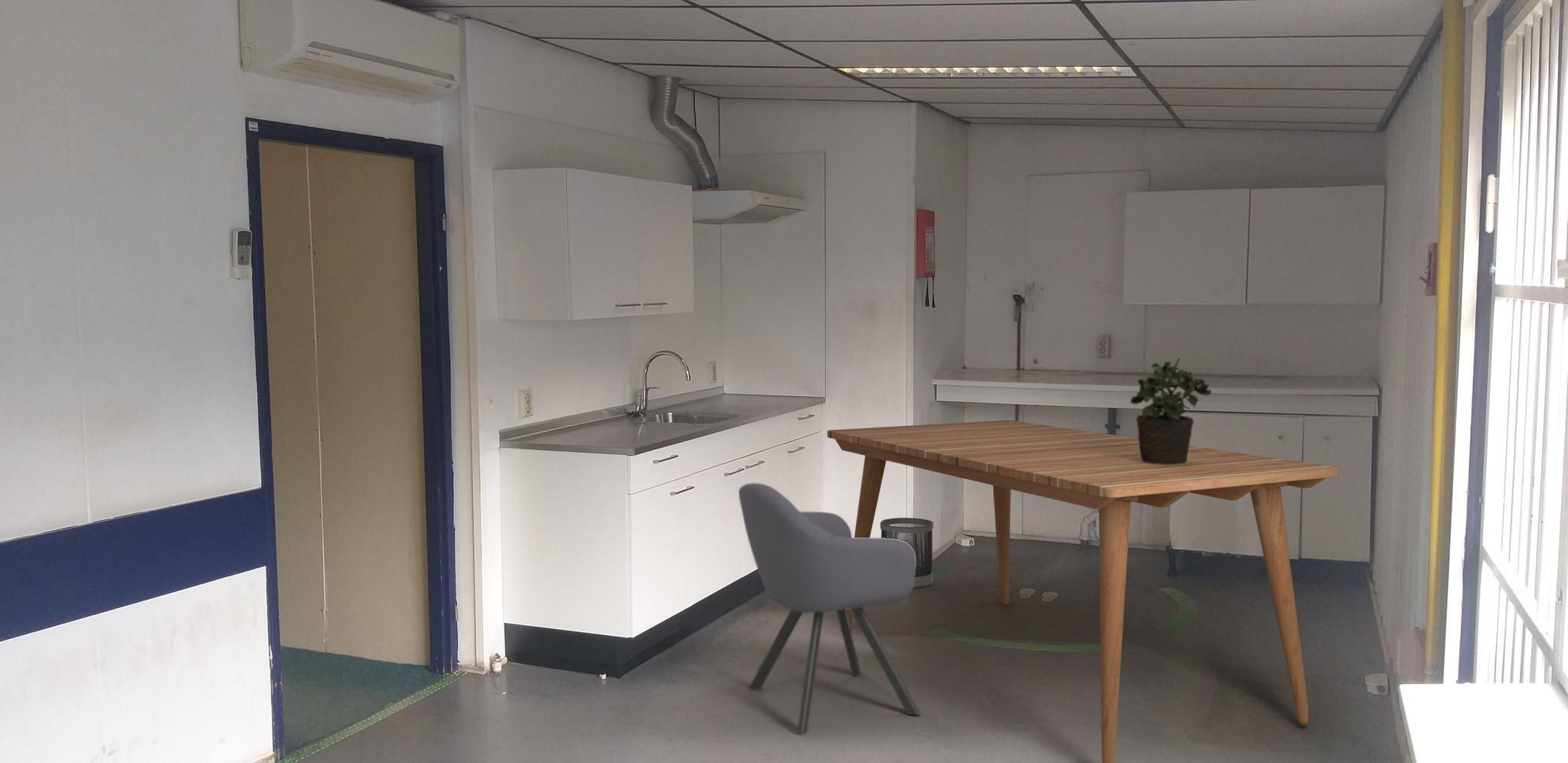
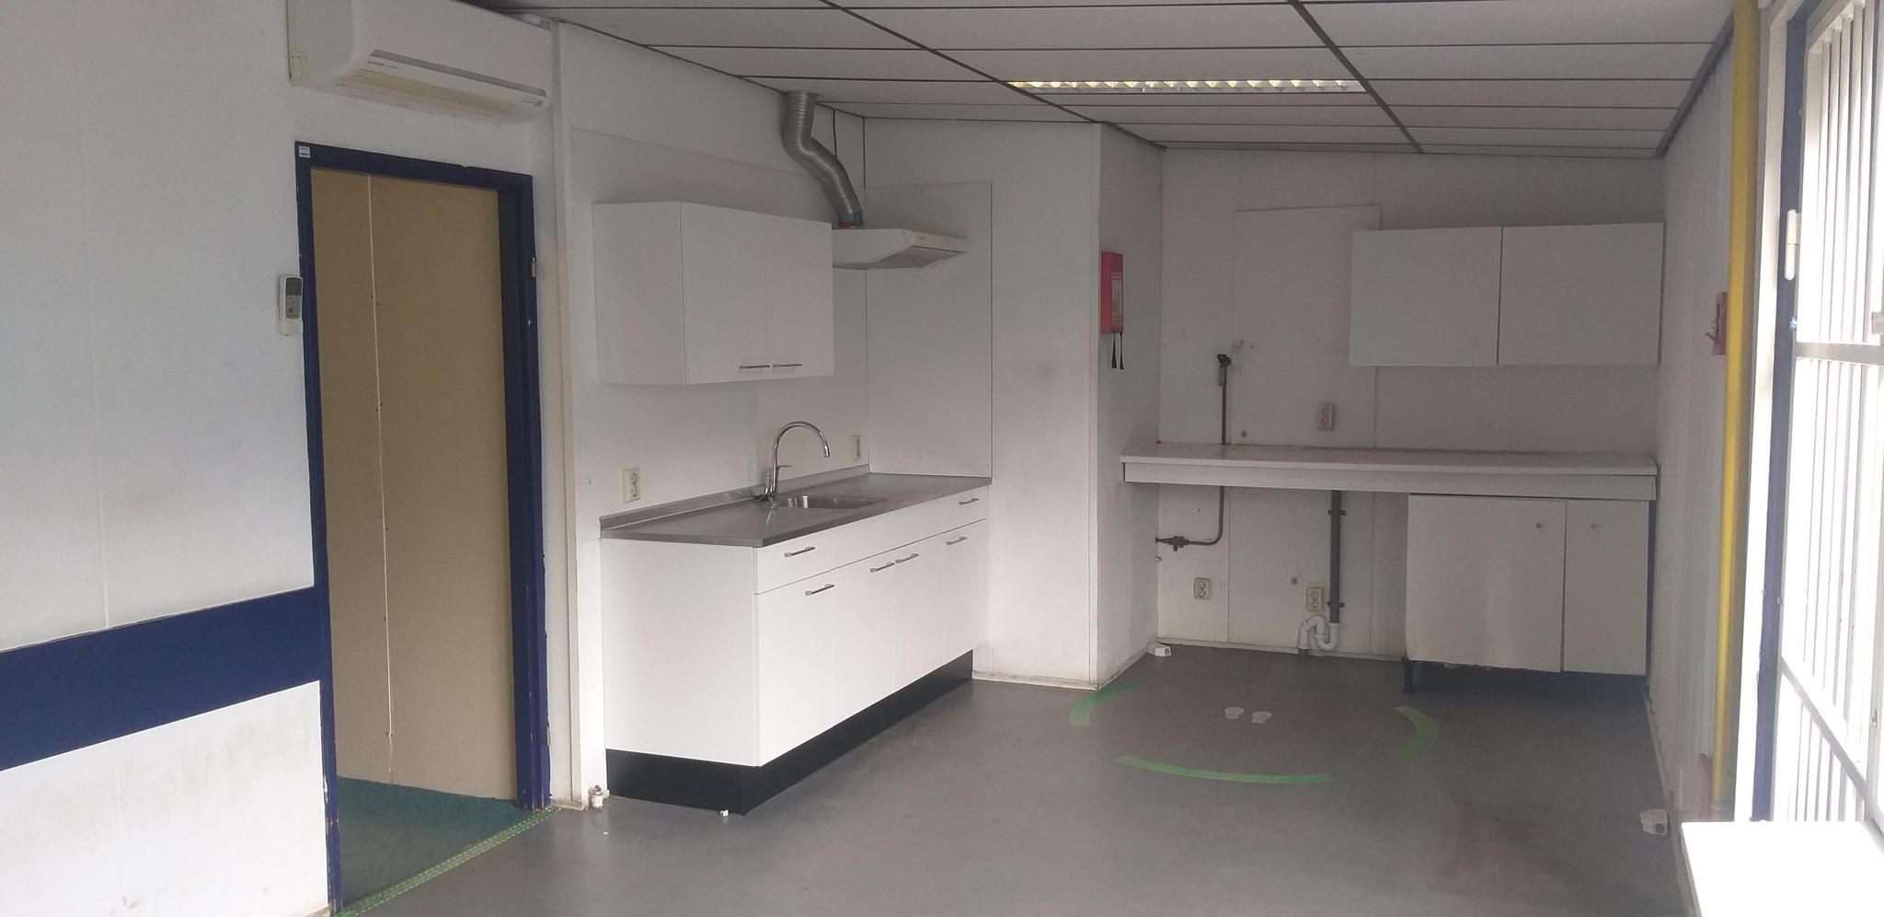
- wastebasket [880,517,934,590]
- chair [738,483,921,734]
- dining table [827,420,1339,763]
- potted plant [1129,357,1212,465]
